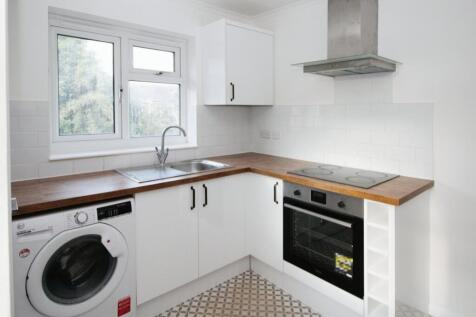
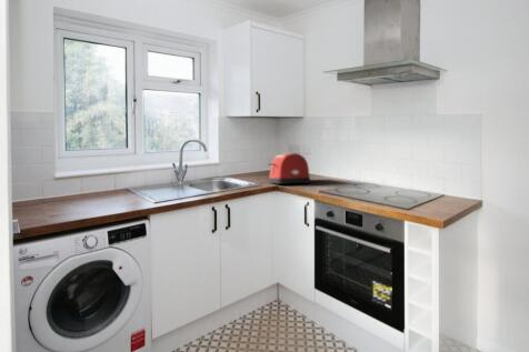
+ toaster [268,152,311,184]
